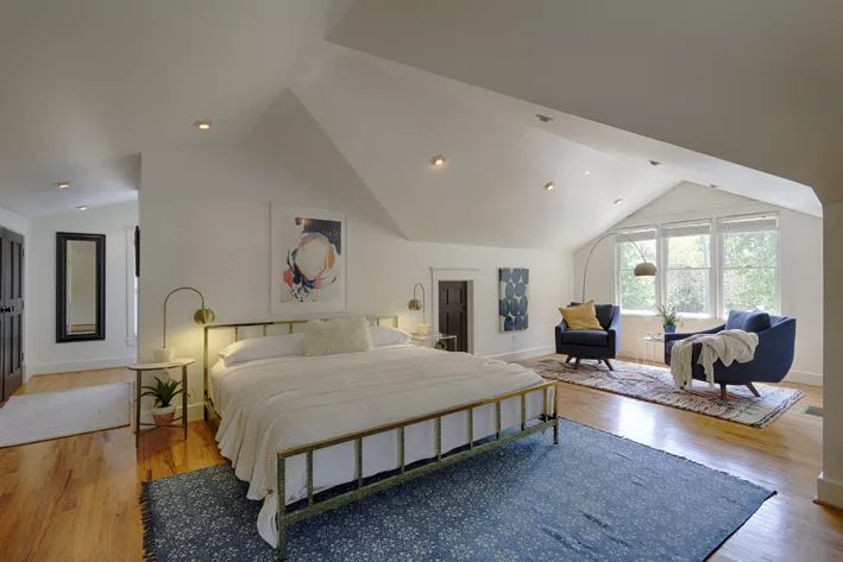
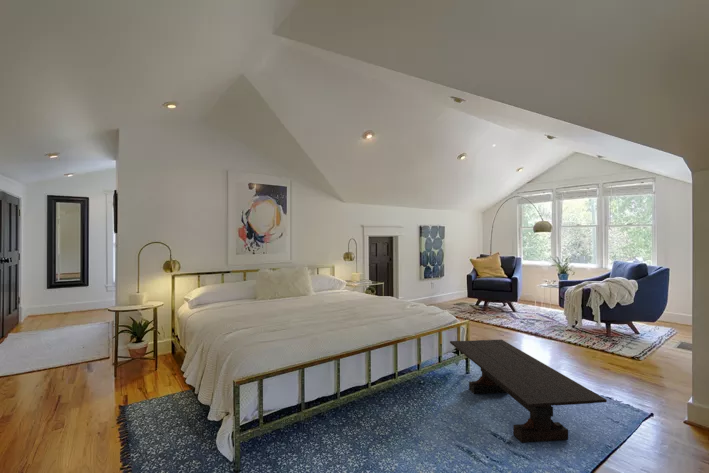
+ coffee table [449,339,608,444]
